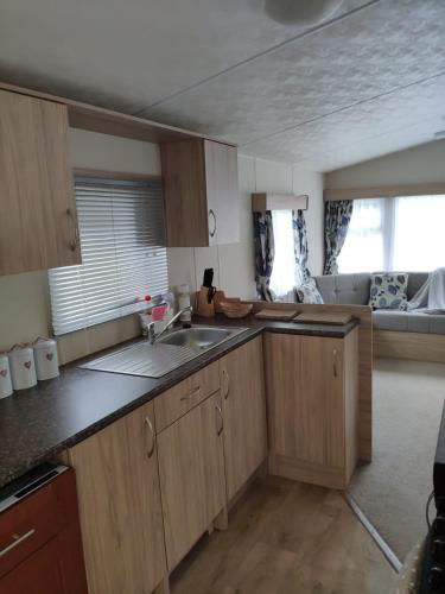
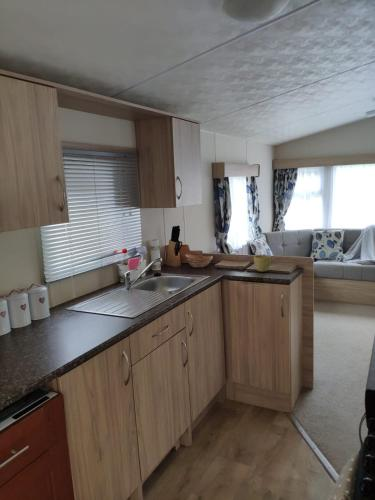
+ cup [253,254,275,272]
